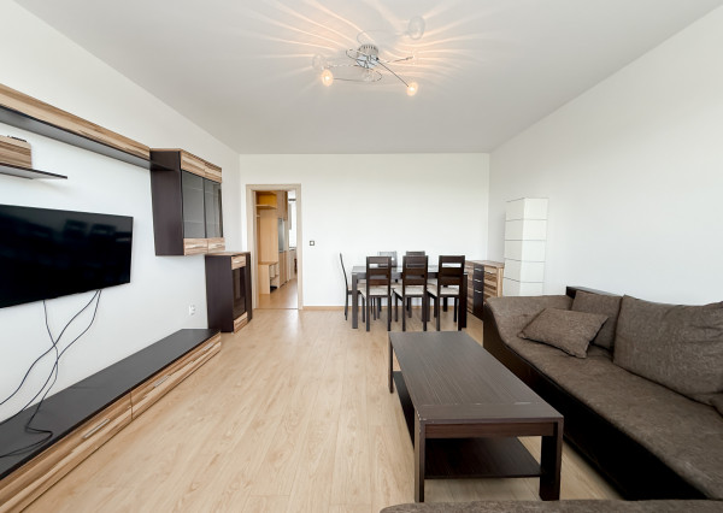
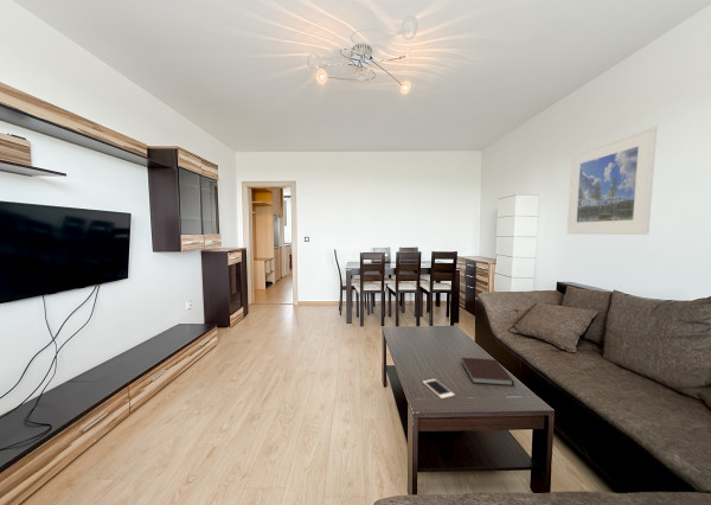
+ notebook [461,357,515,388]
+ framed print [565,124,658,236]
+ cell phone [422,378,455,399]
